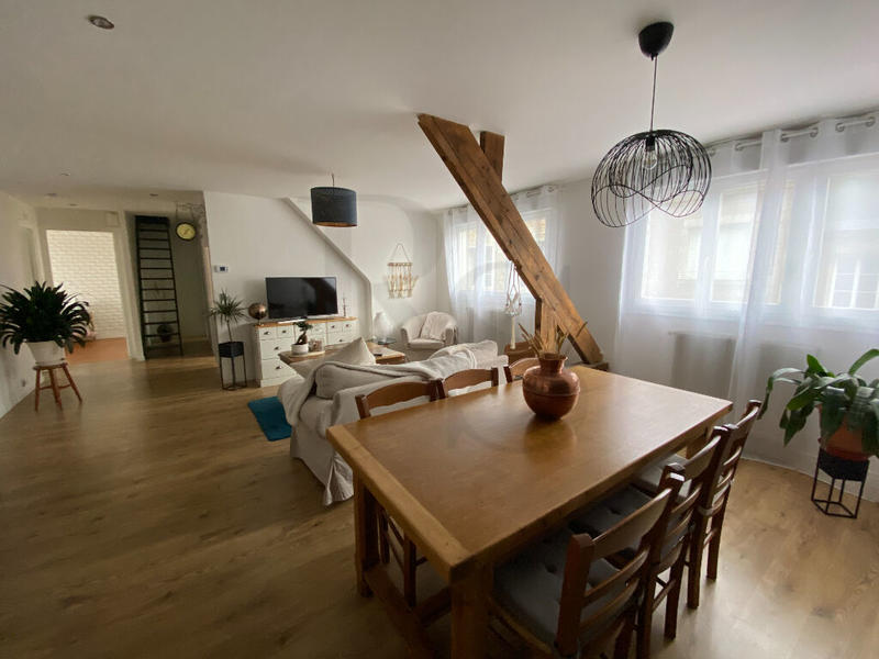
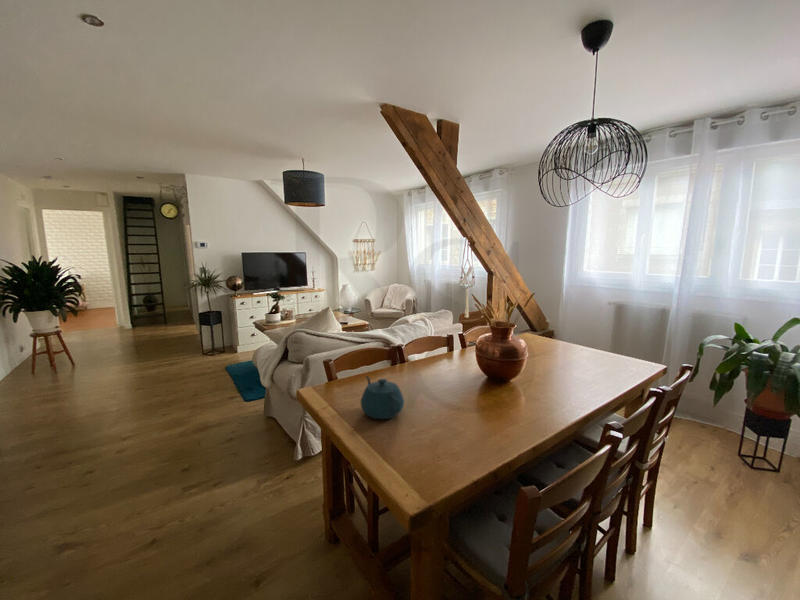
+ teapot [360,375,405,420]
